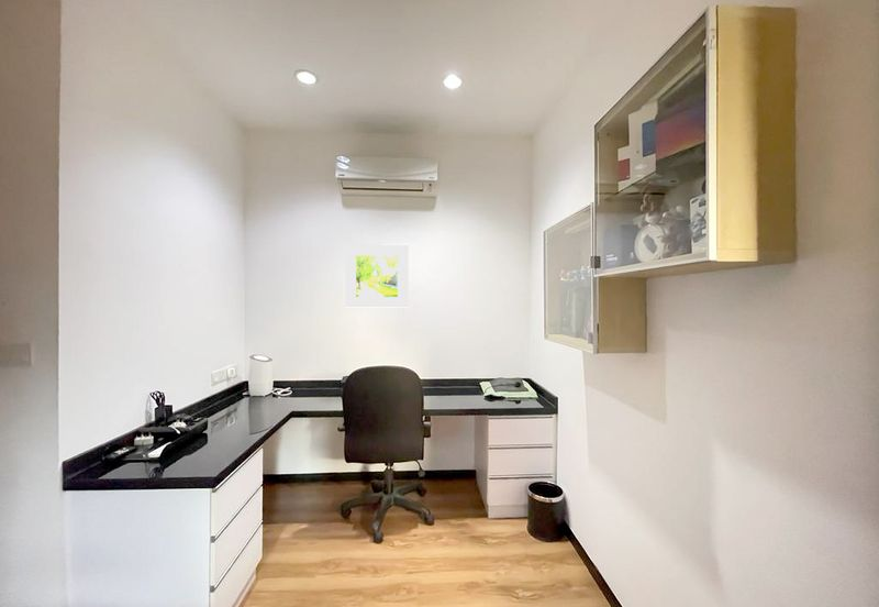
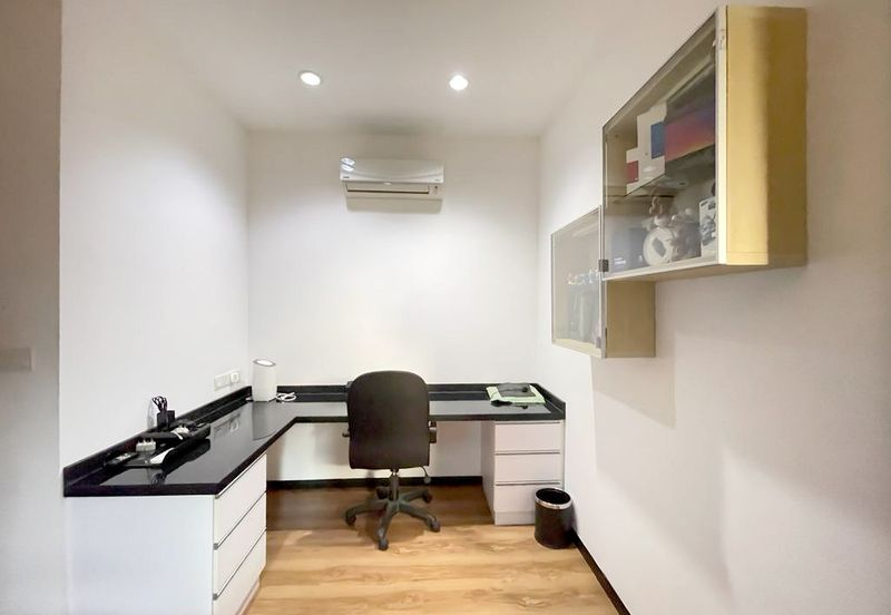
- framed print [344,243,410,308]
